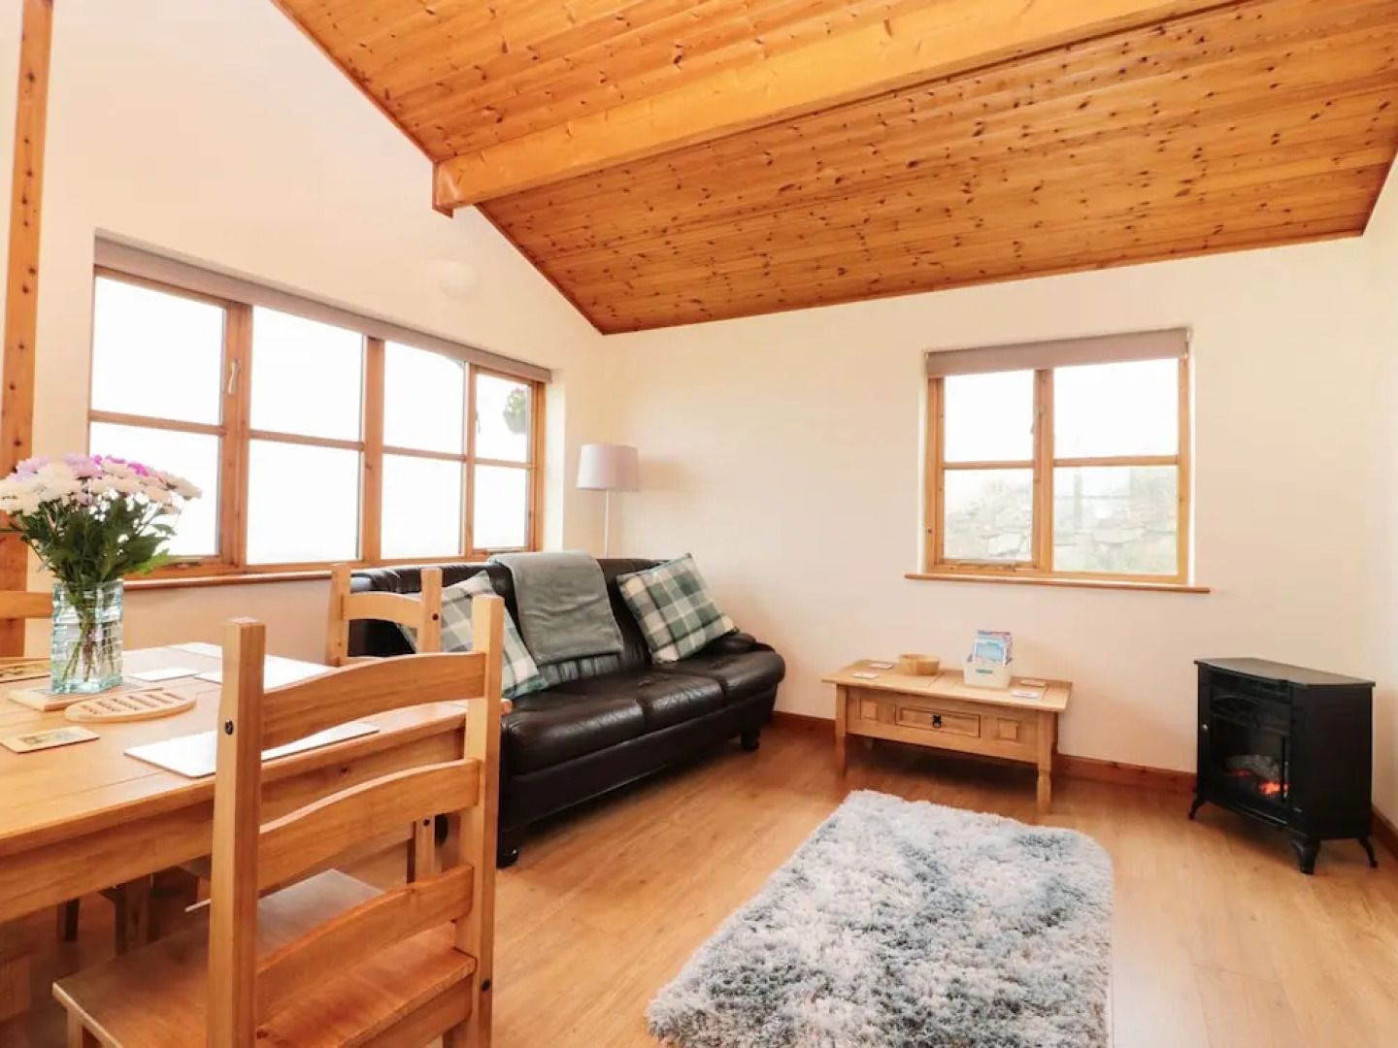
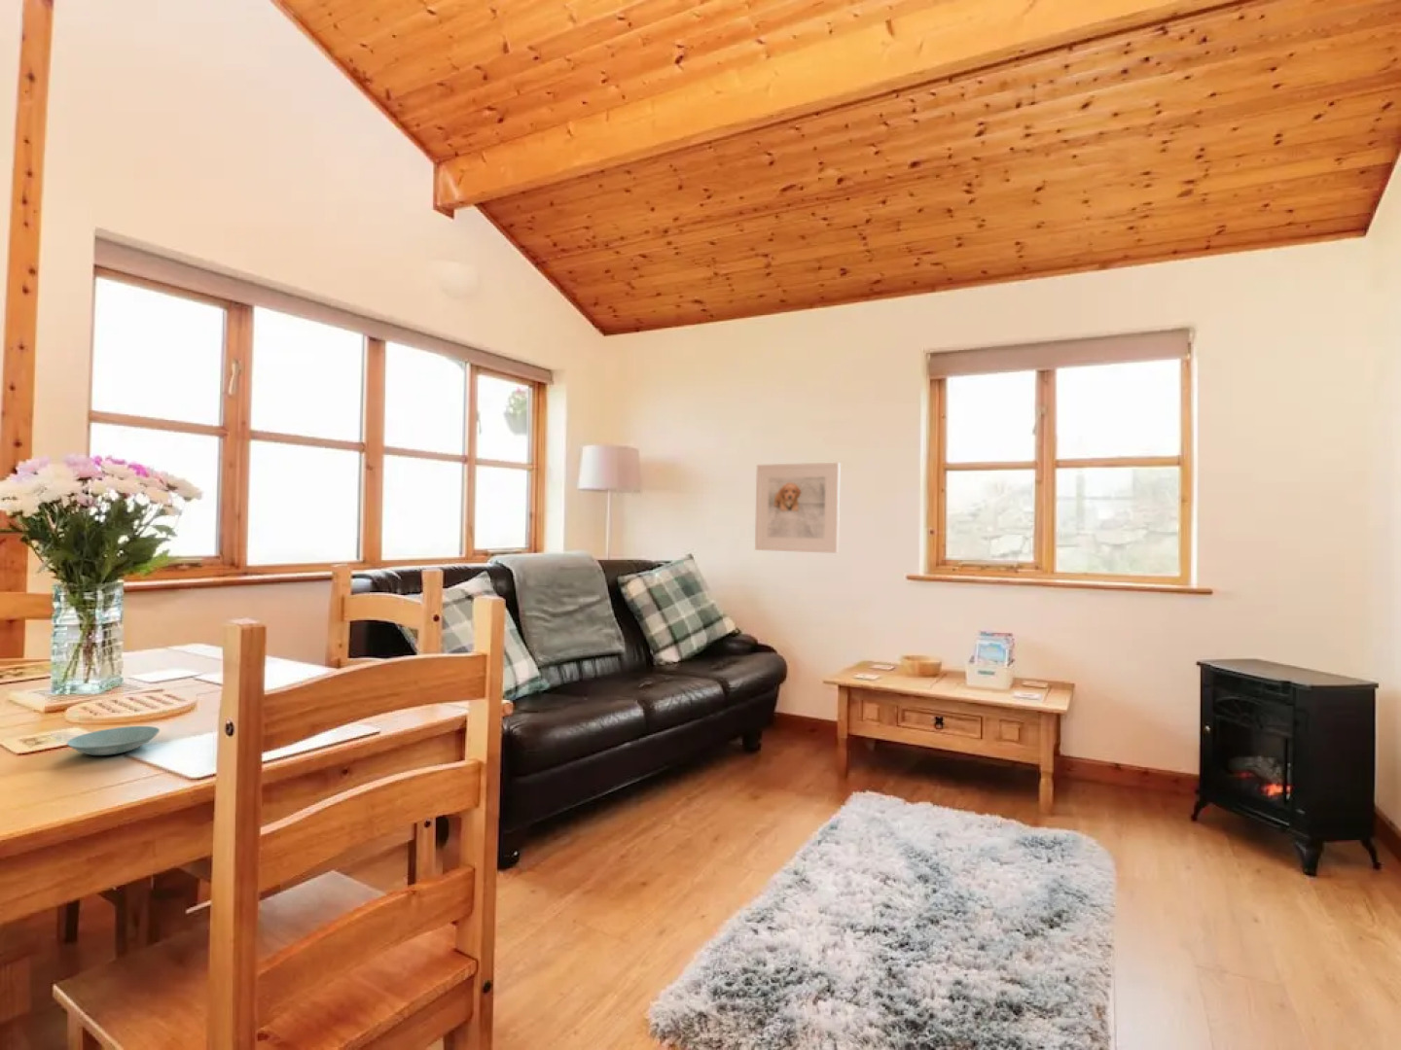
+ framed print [755,461,842,554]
+ saucer [66,726,161,757]
